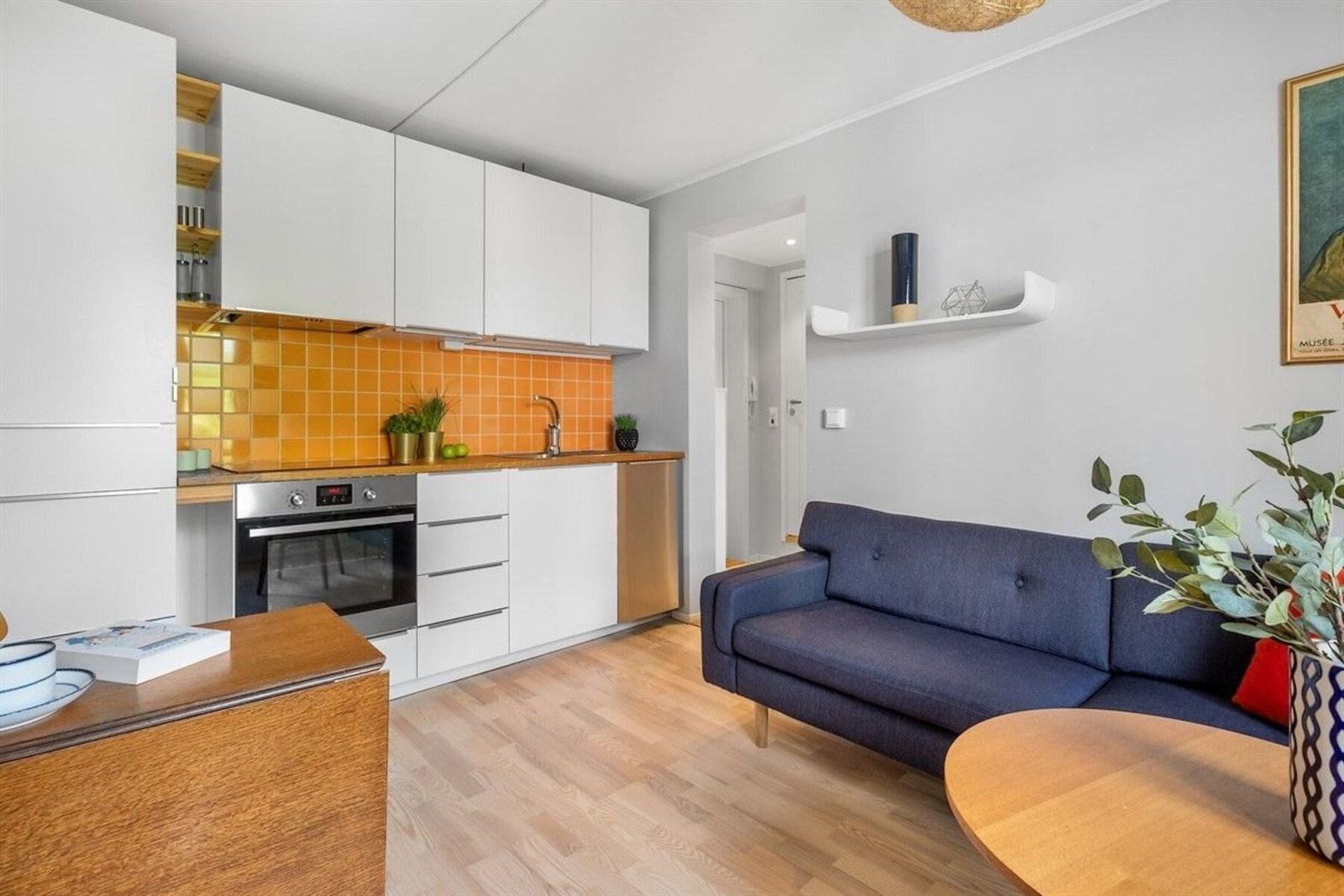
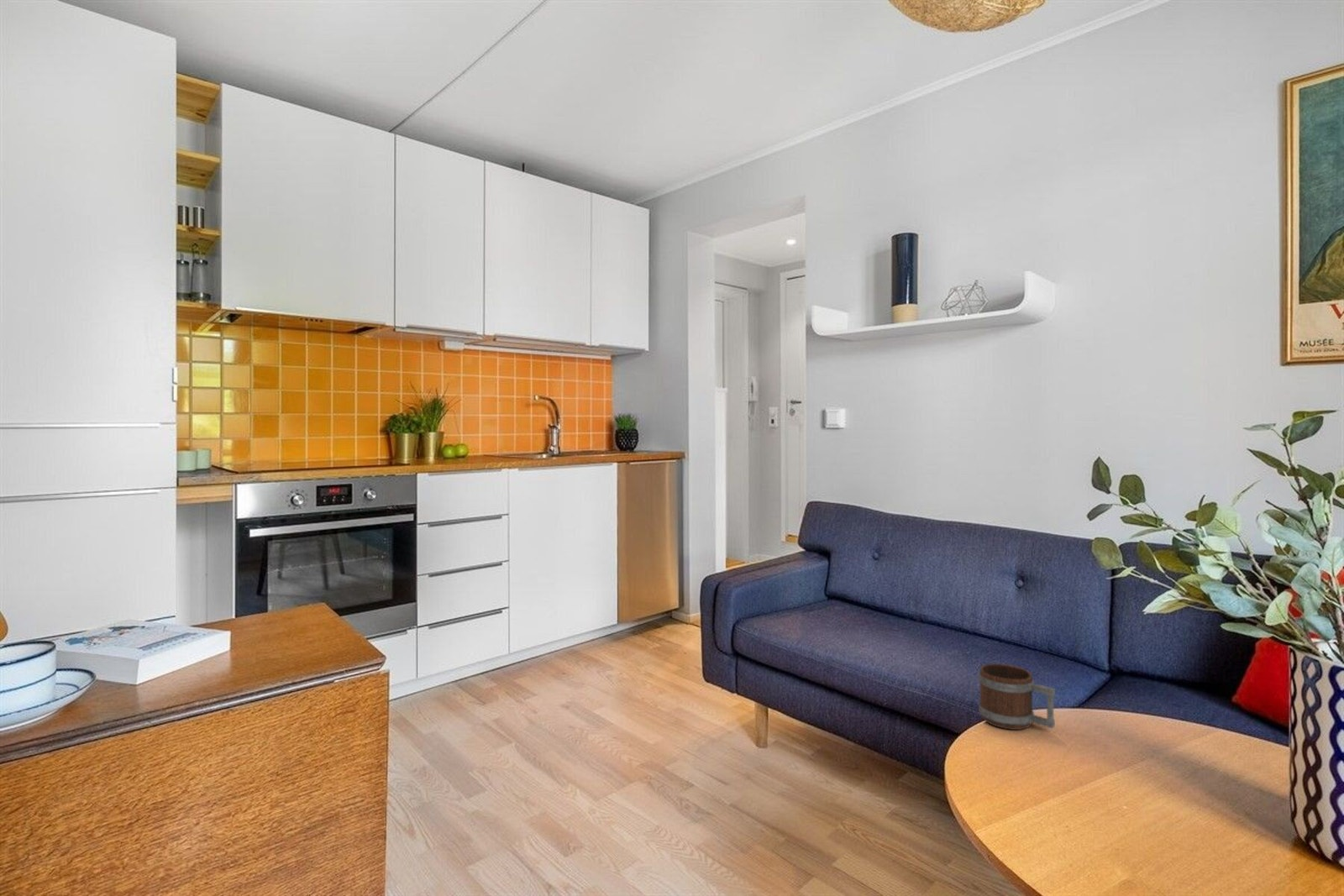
+ mug [978,663,1056,731]
